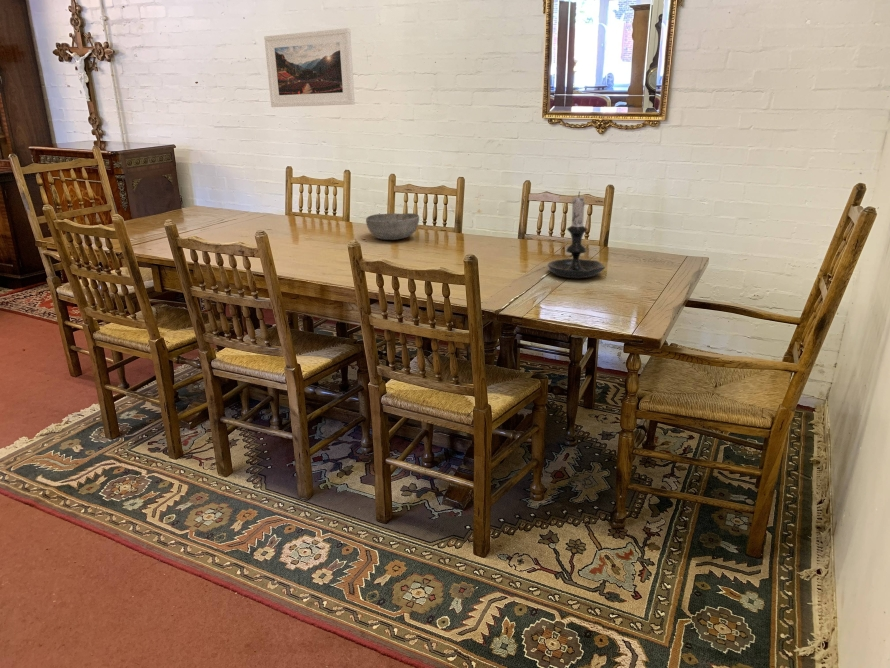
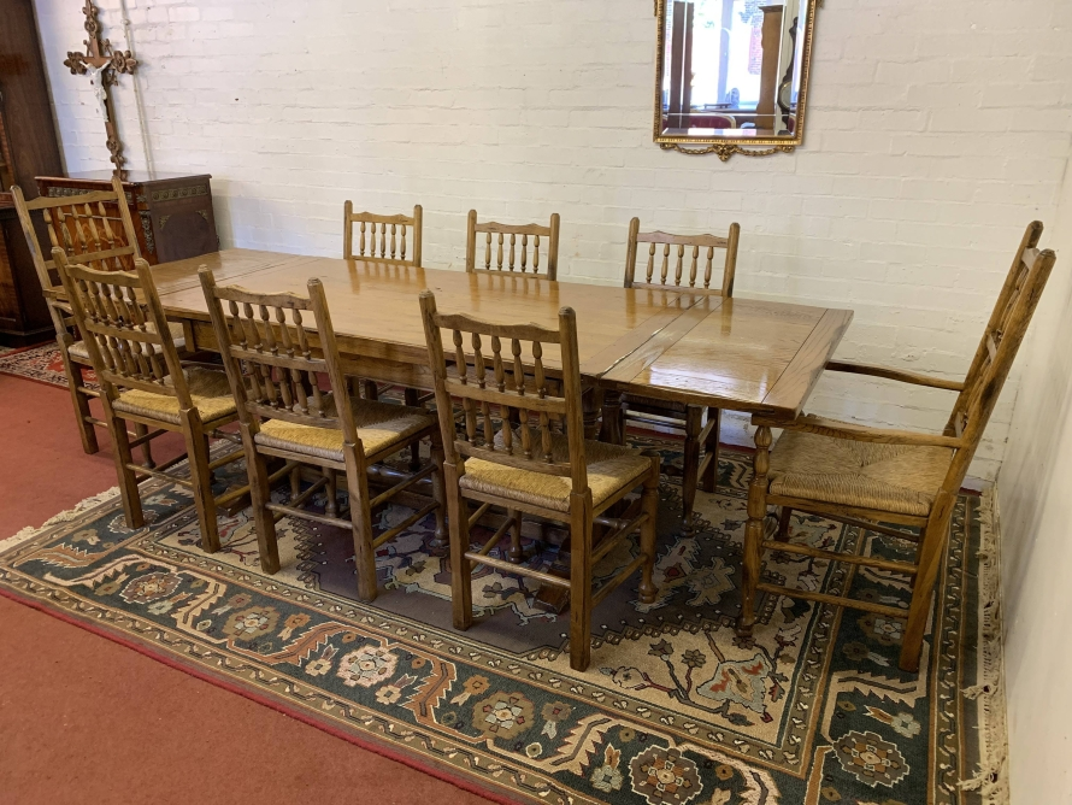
- bowl [365,212,420,241]
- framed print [263,27,356,108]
- candle holder [547,190,606,279]
